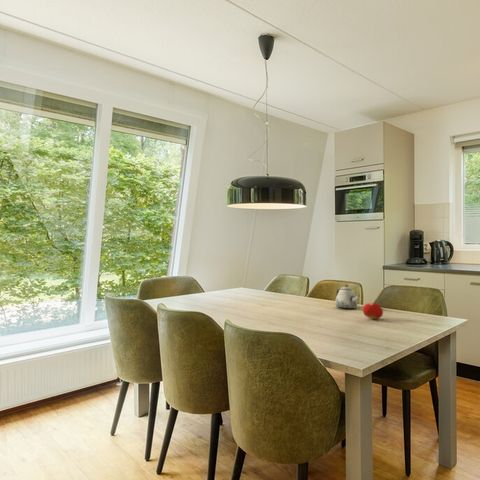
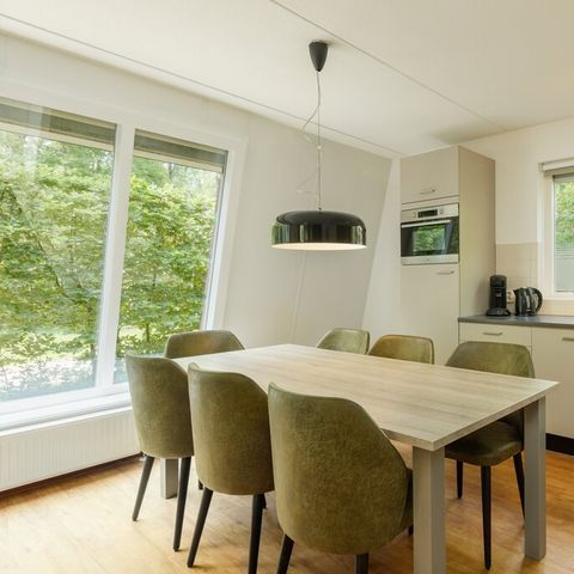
- teapot [334,284,361,310]
- fruit [361,300,384,320]
